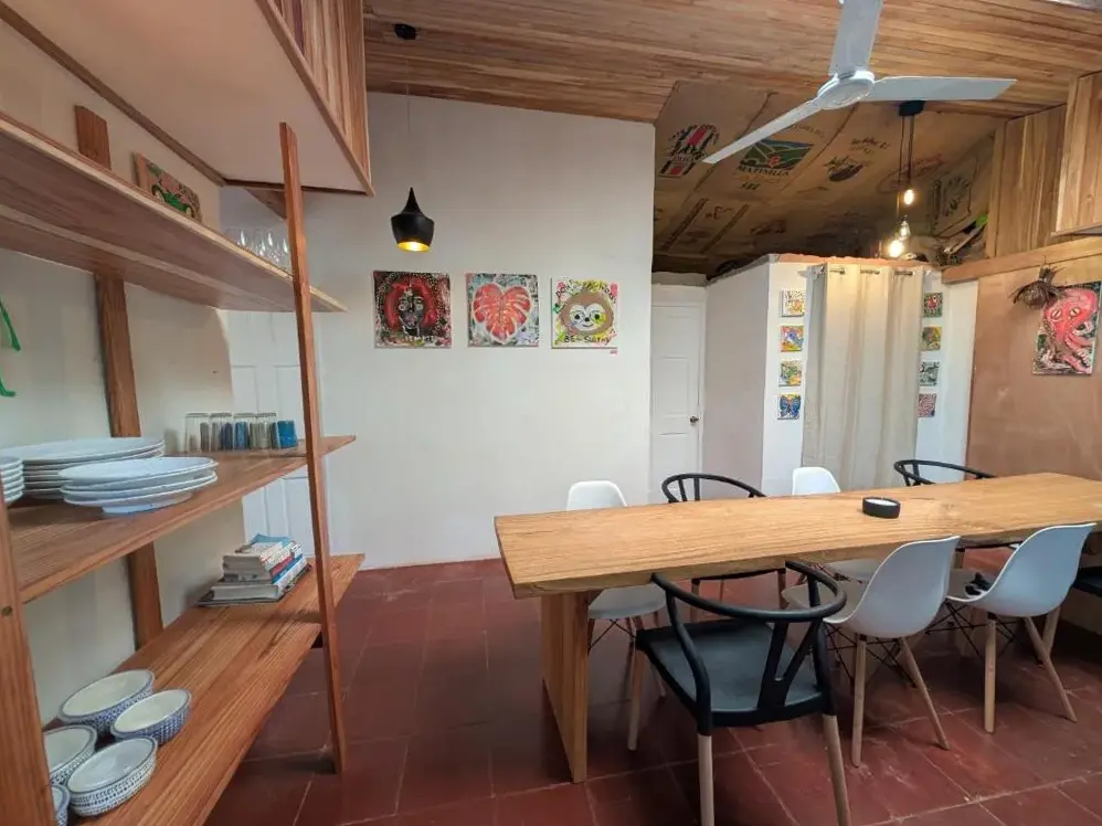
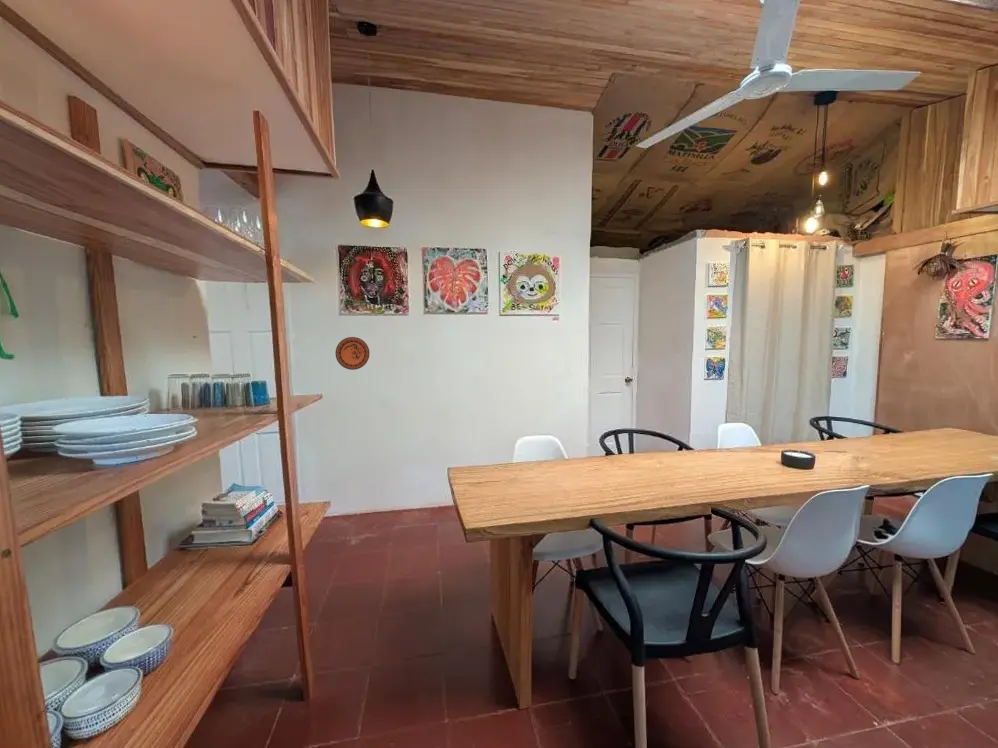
+ decorative plate [334,336,370,371]
